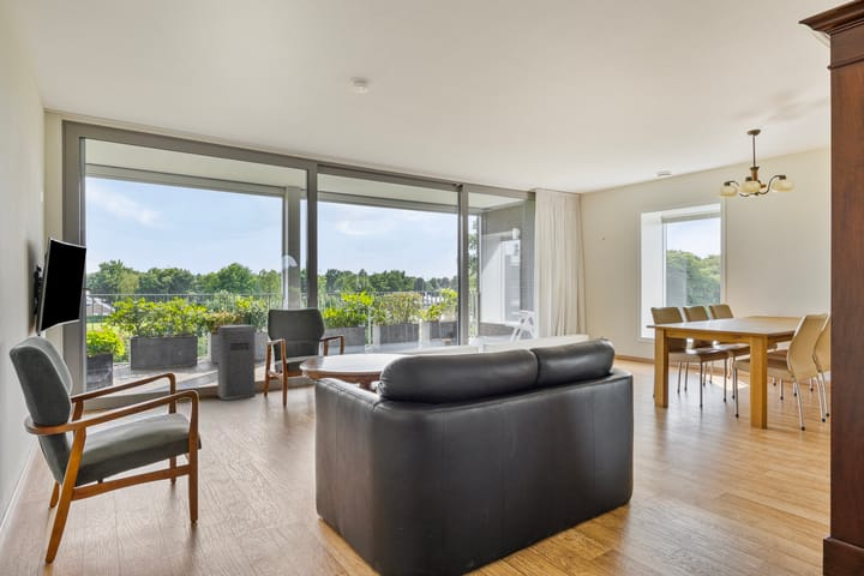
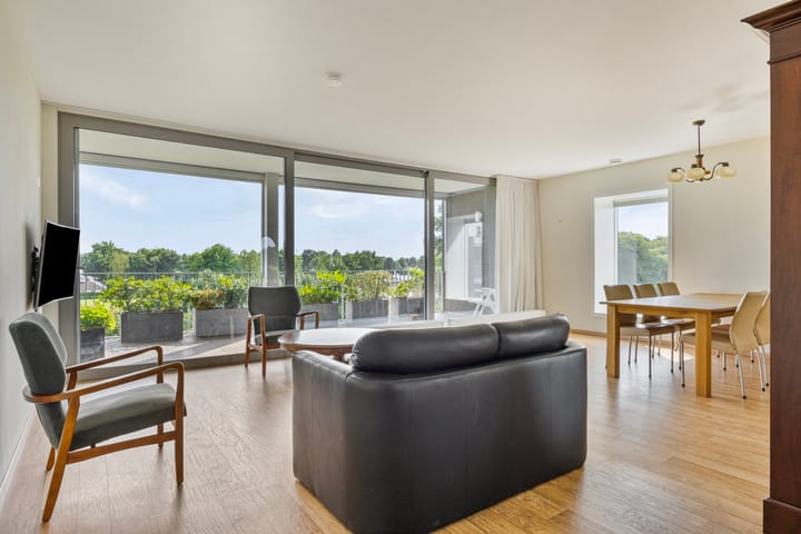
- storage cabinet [216,324,256,401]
